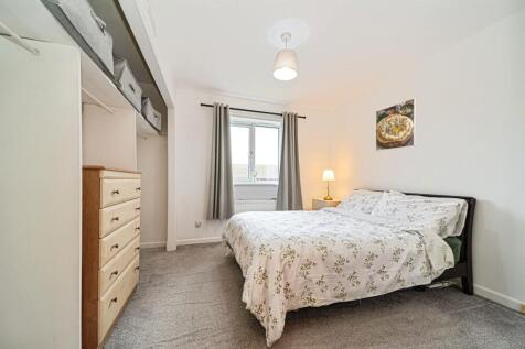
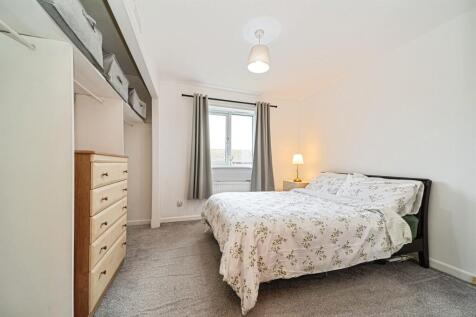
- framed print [375,97,417,152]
